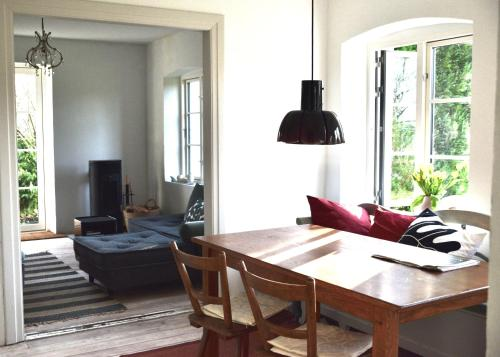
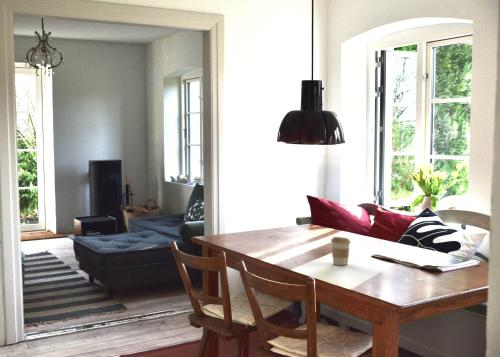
+ coffee cup [330,236,351,266]
